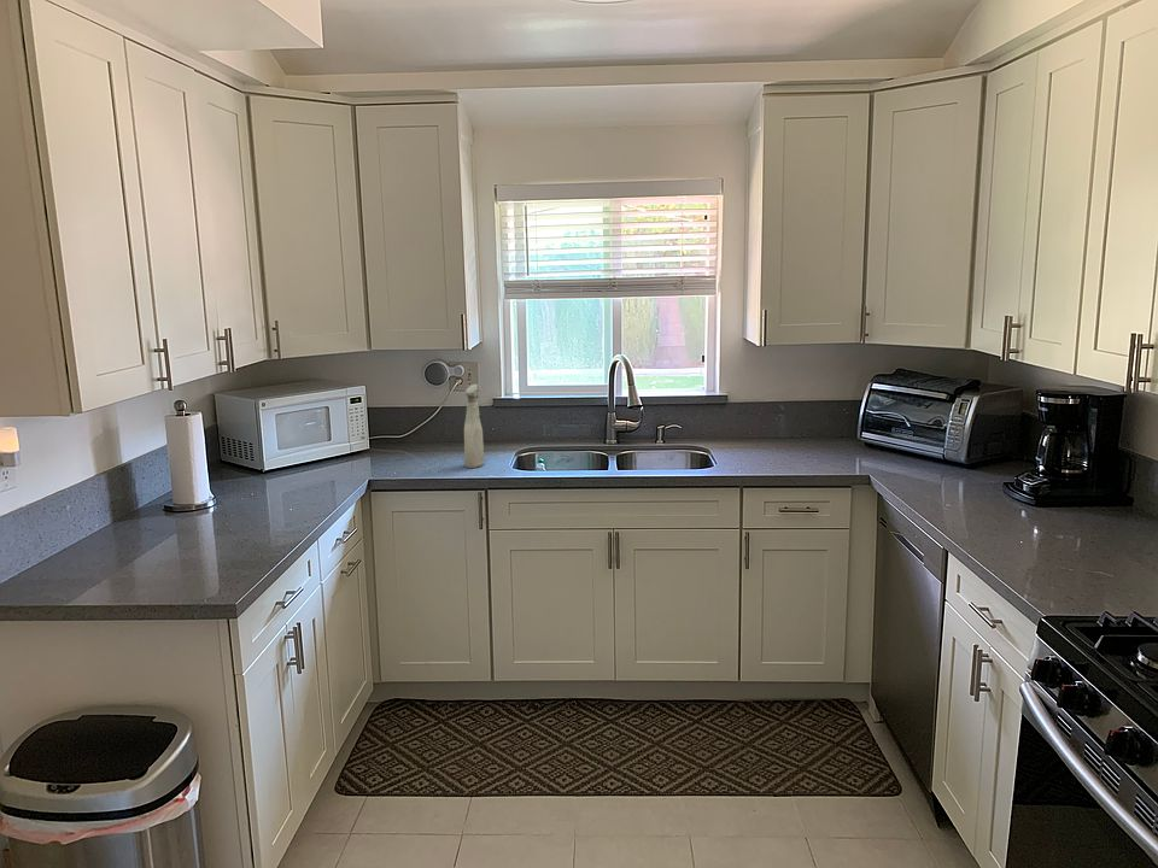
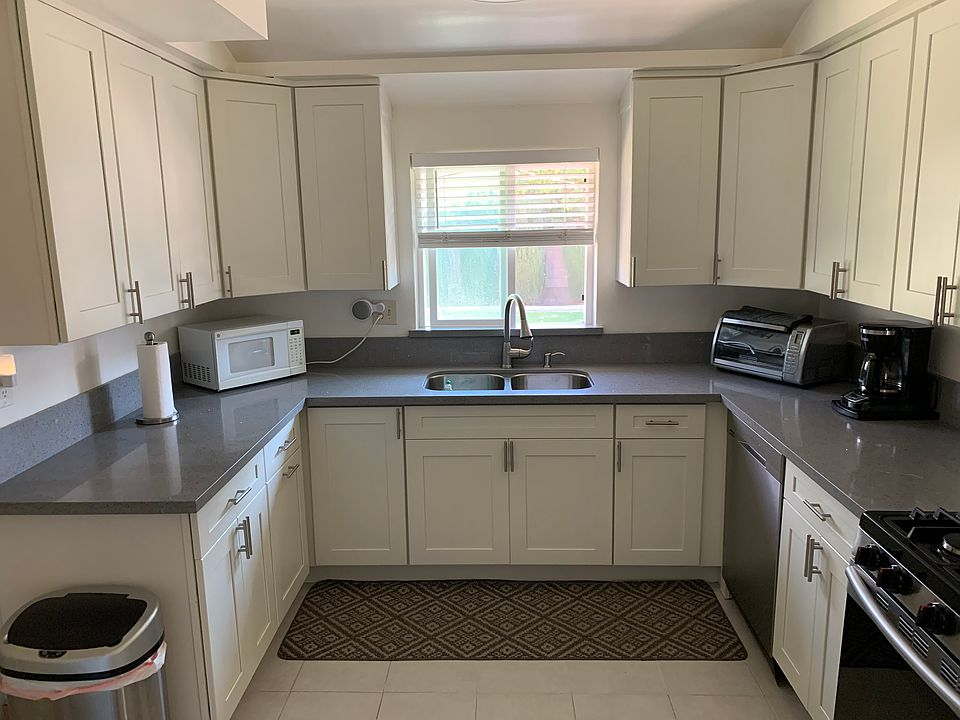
- spray bottle [463,383,485,469]
